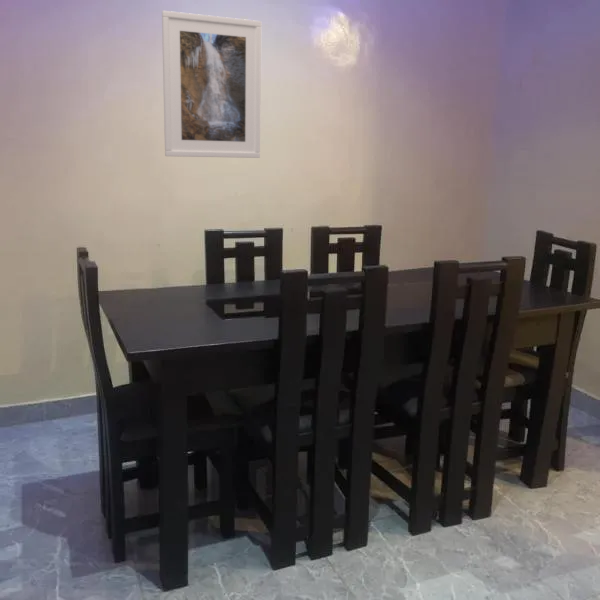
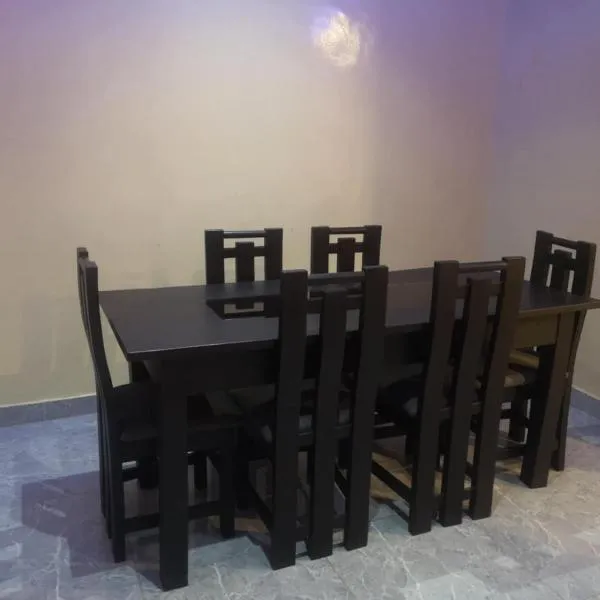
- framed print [161,10,262,159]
